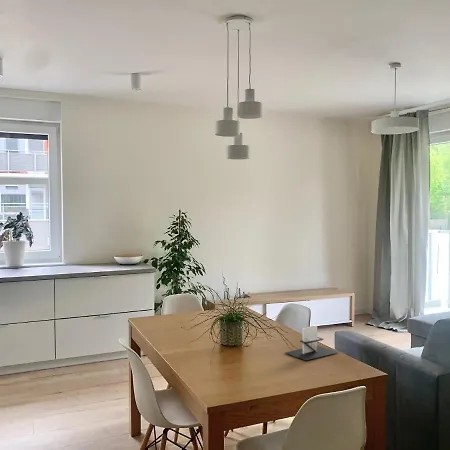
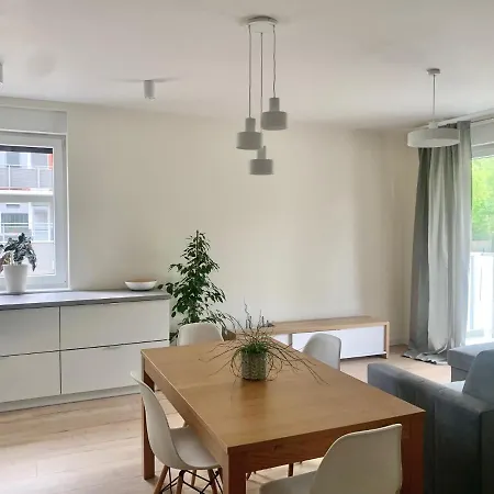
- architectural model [284,325,339,361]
